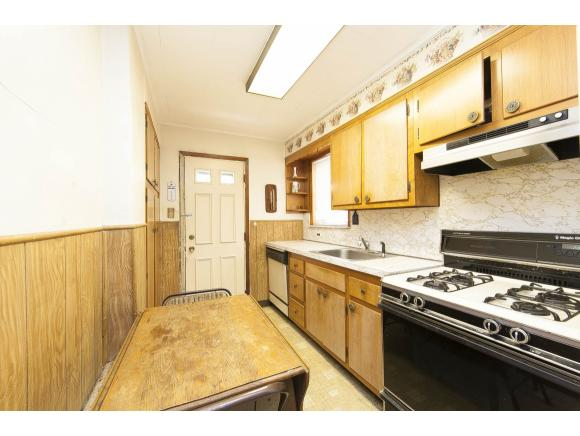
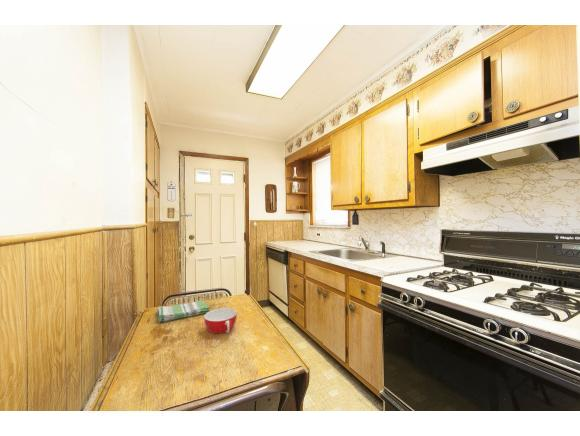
+ dish towel [156,299,211,323]
+ bowl [203,307,238,334]
